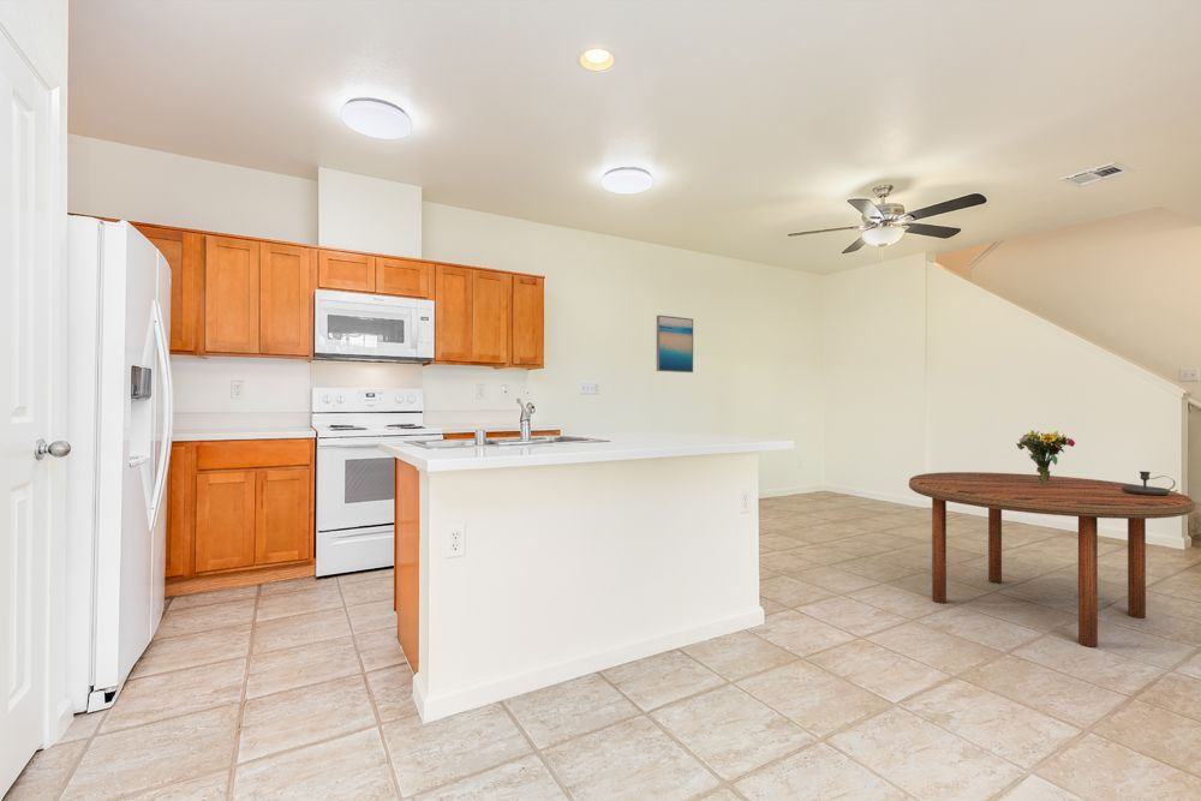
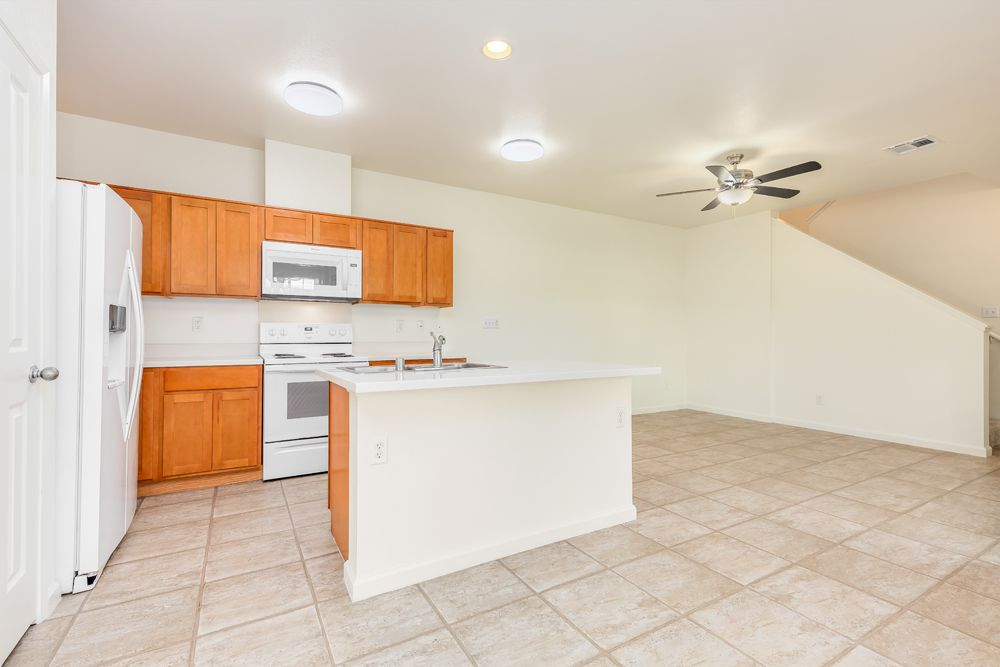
- wall art [656,315,694,373]
- bouquet [1015,429,1076,484]
- dining table [908,471,1196,648]
- candlestick [1122,471,1178,496]
